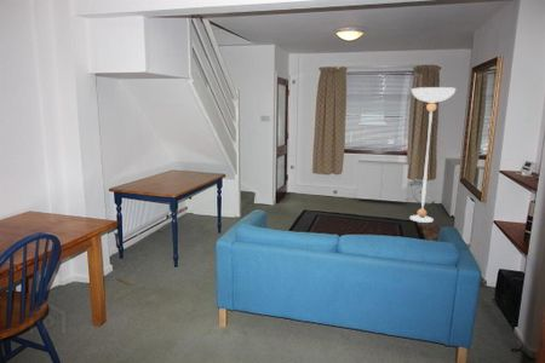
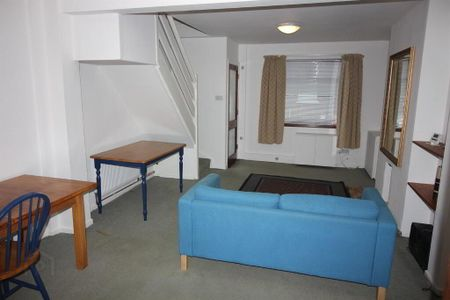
- floor lamp [408,86,457,224]
